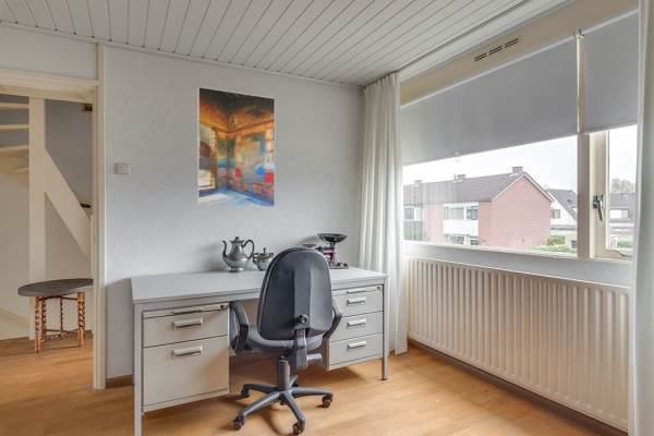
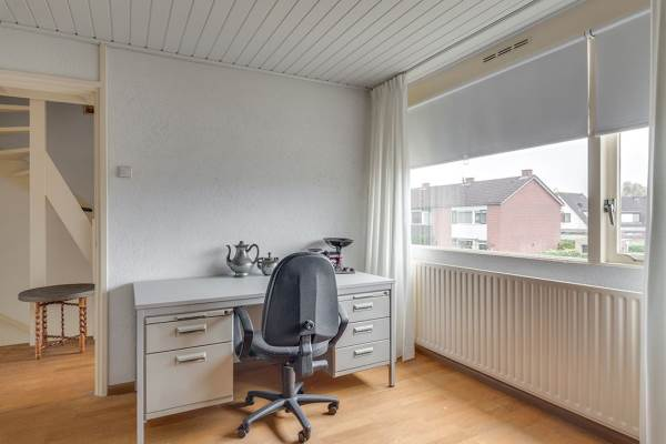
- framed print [196,86,276,208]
